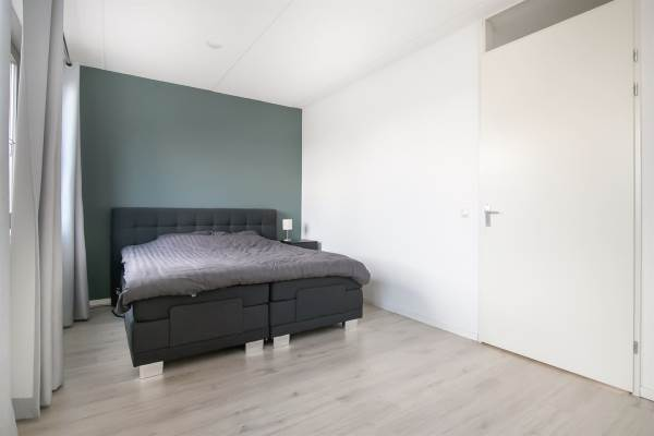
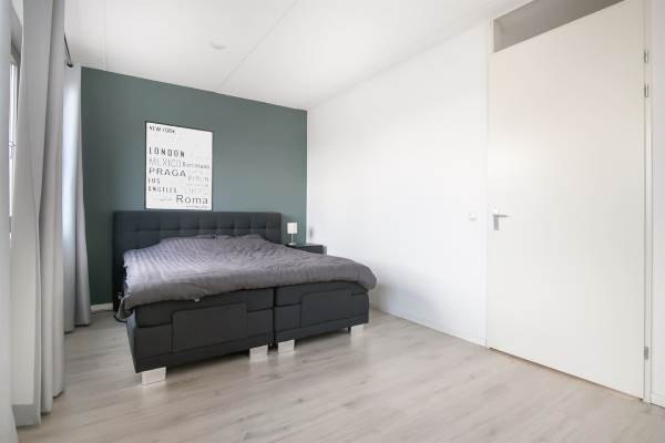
+ wall art [143,120,215,213]
